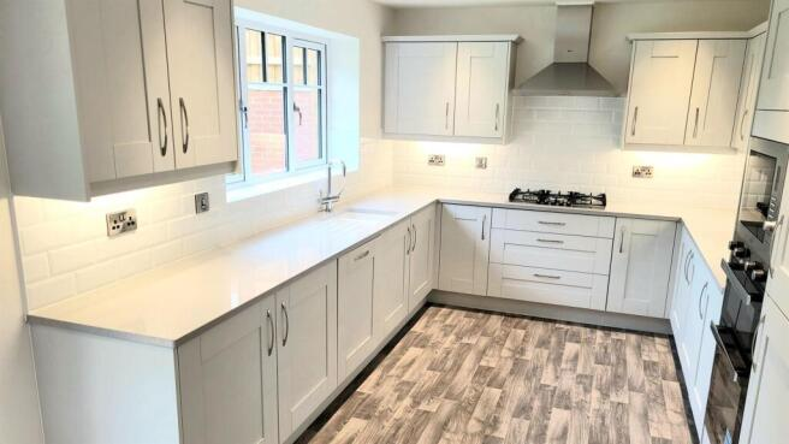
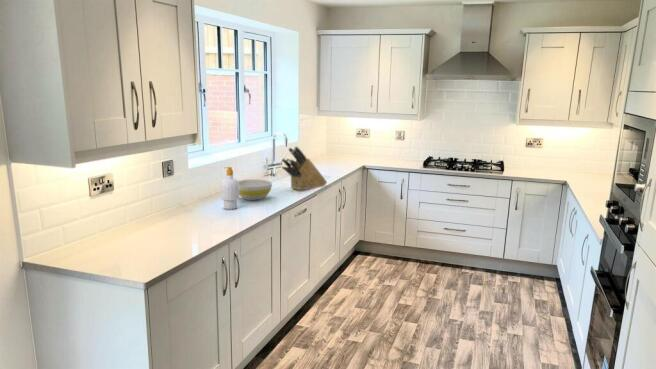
+ knife block [281,145,328,192]
+ soap bottle [220,166,240,210]
+ bowl [237,178,273,201]
